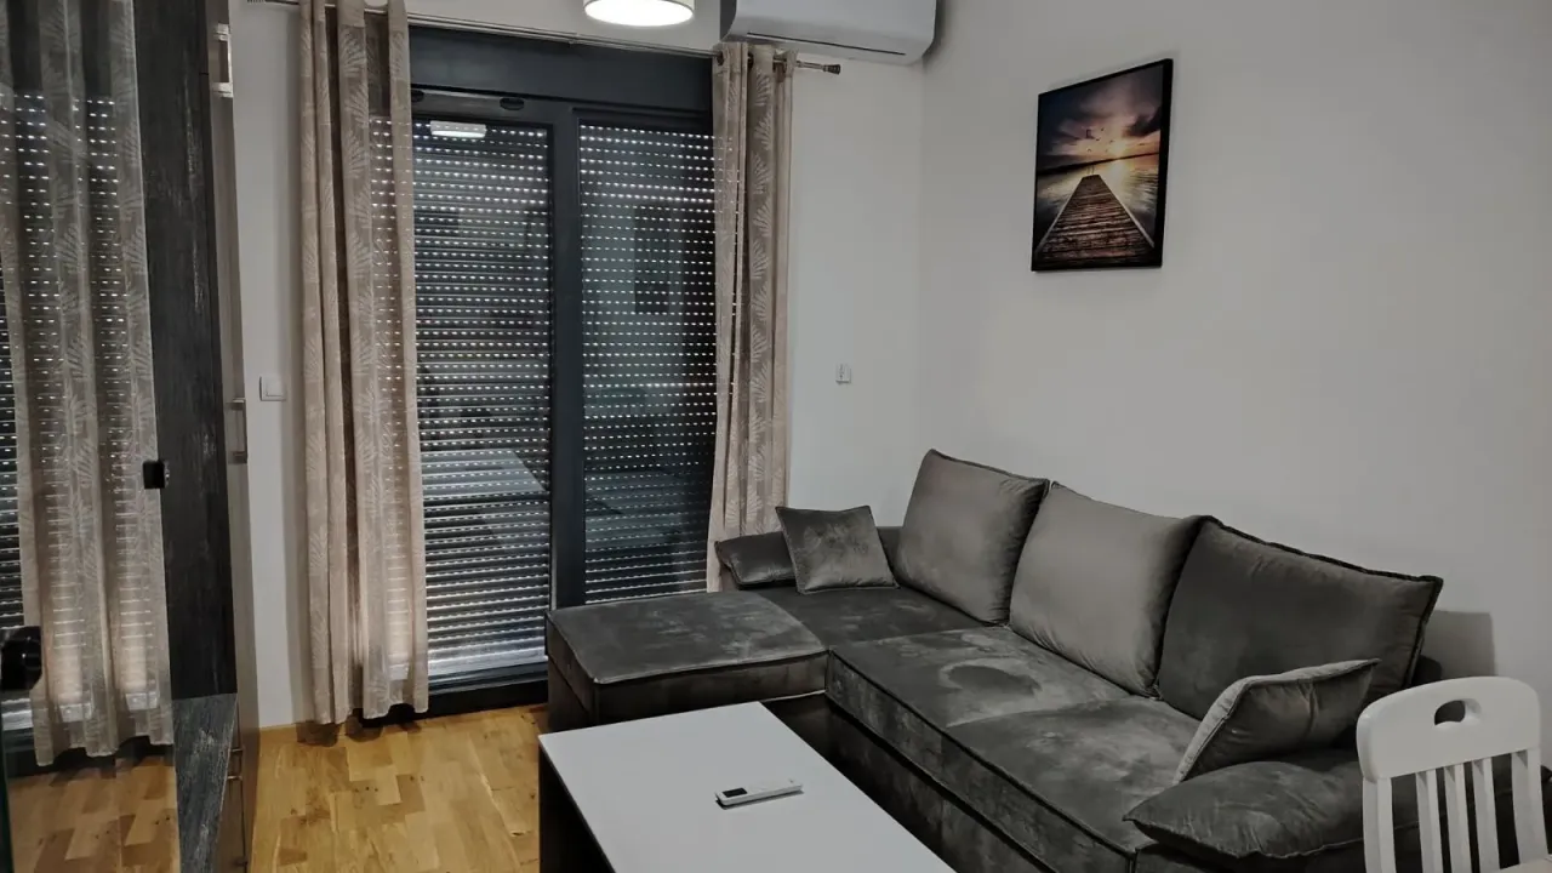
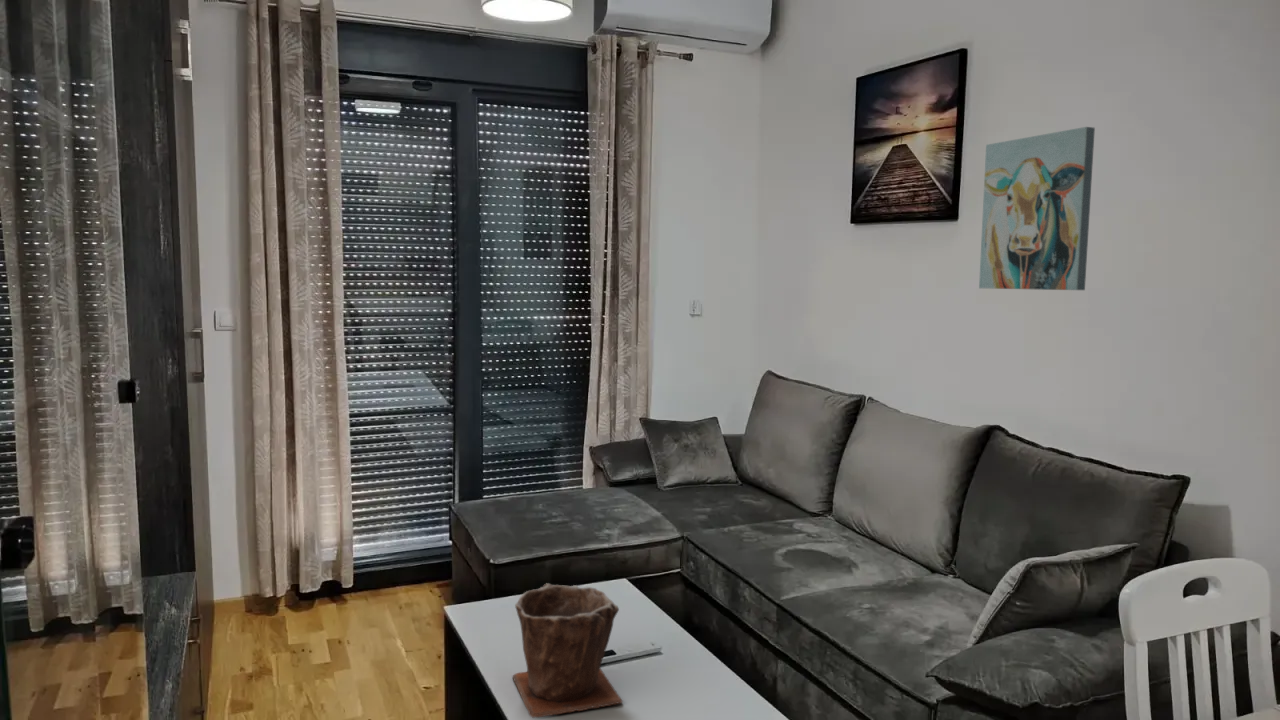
+ wall art [978,126,1096,291]
+ plant pot [511,582,624,719]
